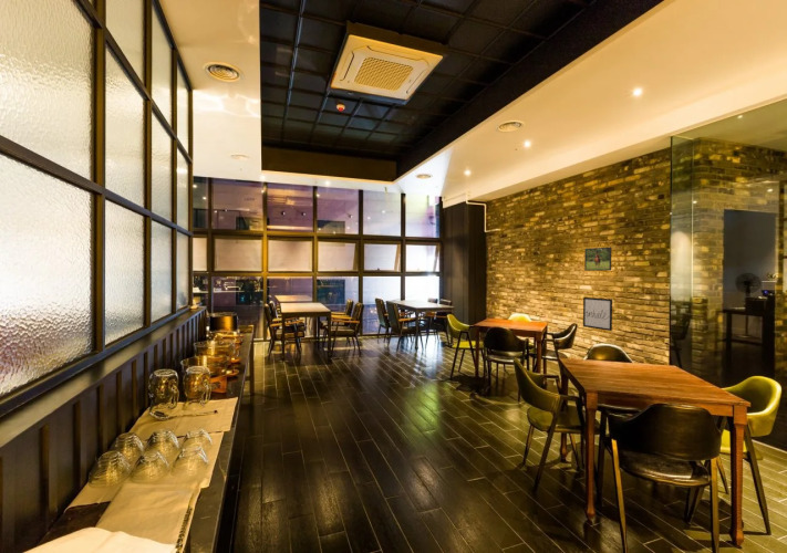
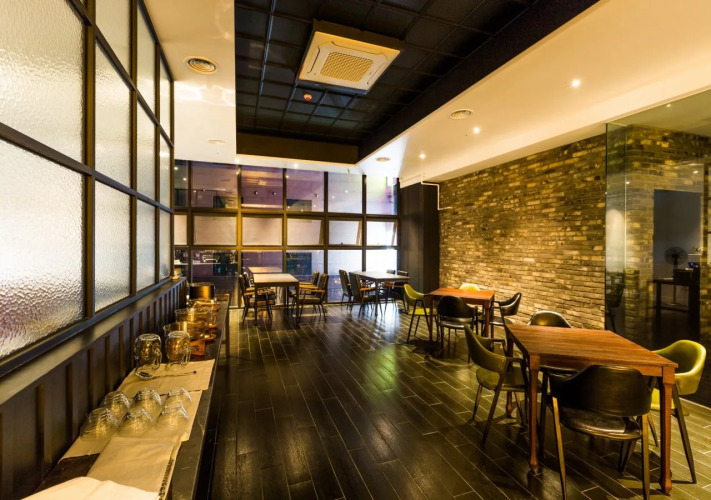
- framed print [583,246,612,272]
- wall art [582,296,613,332]
